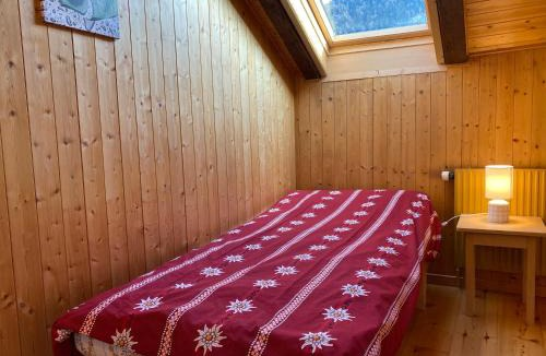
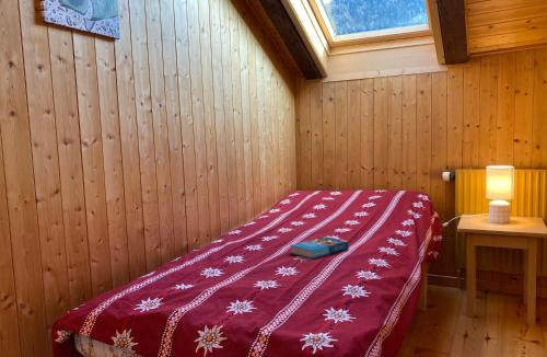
+ book [290,235,350,260]
